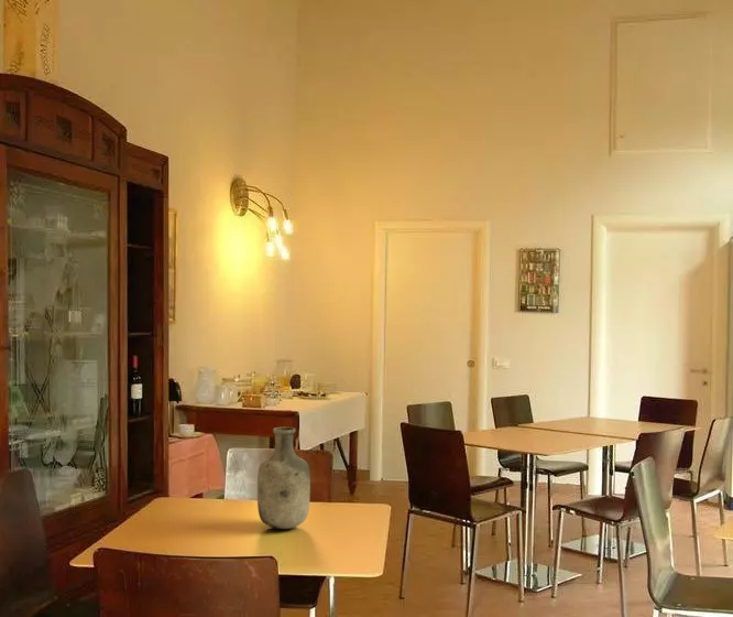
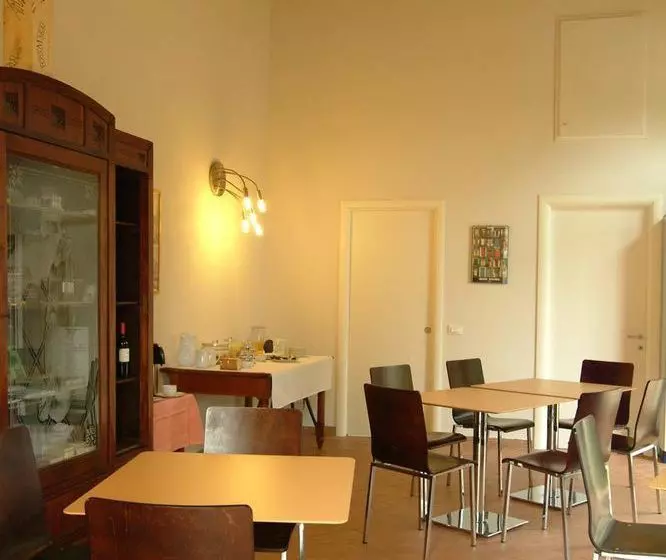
- vase [256,426,311,530]
